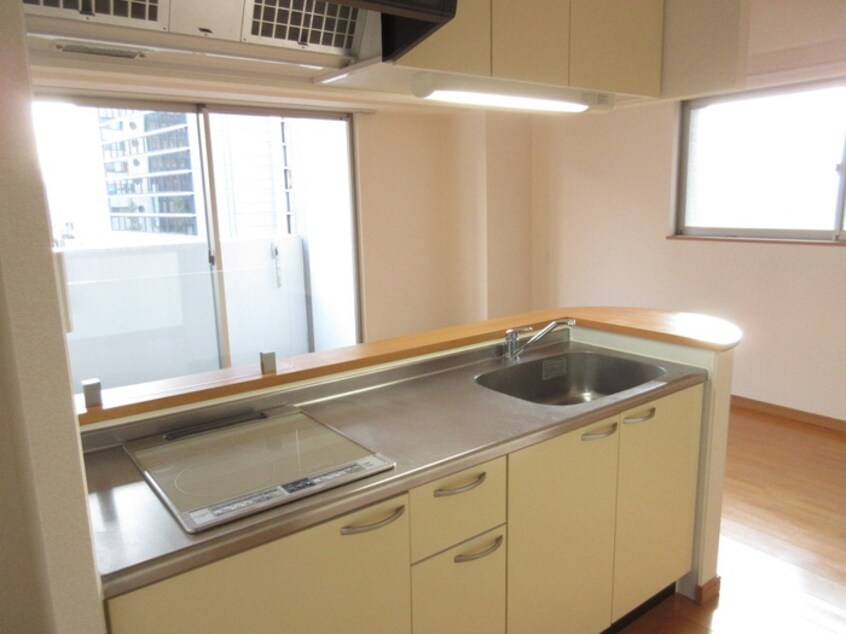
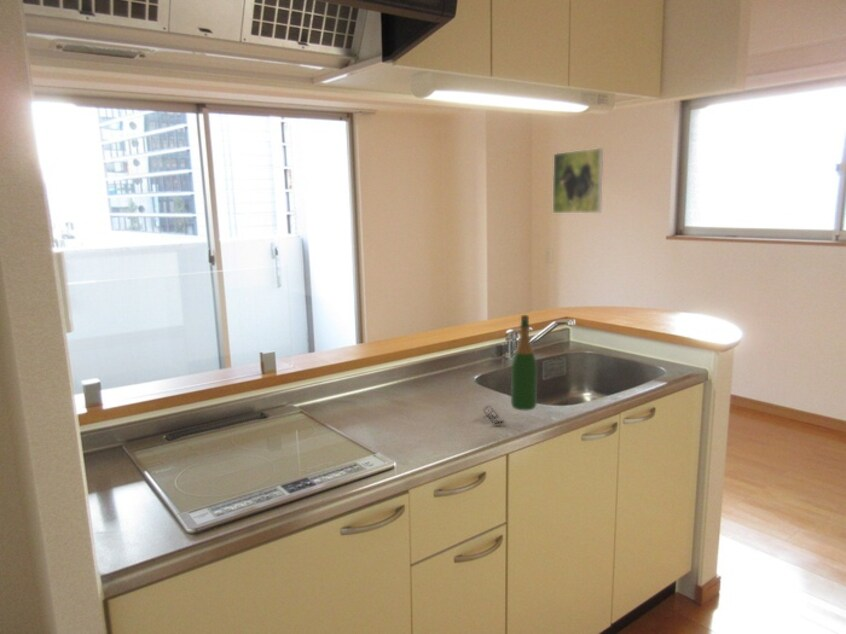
+ wine bottle [483,314,538,425]
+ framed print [552,147,604,214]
